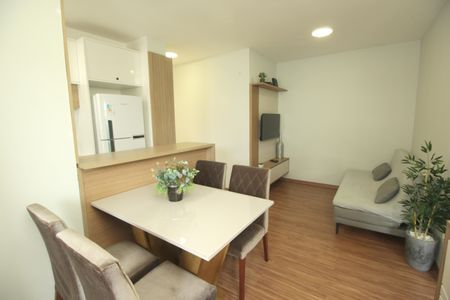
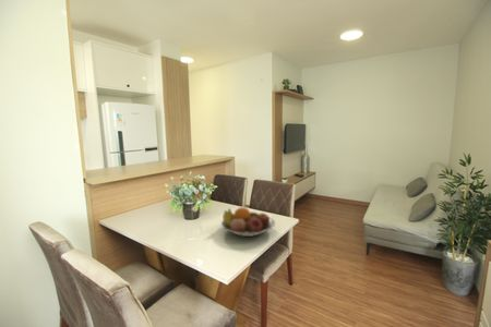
+ fruit bowl [220,206,276,238]
